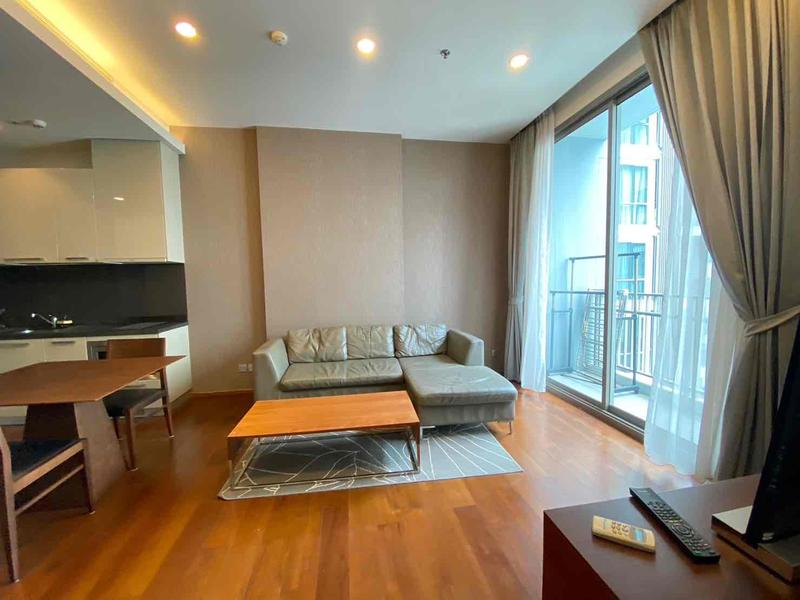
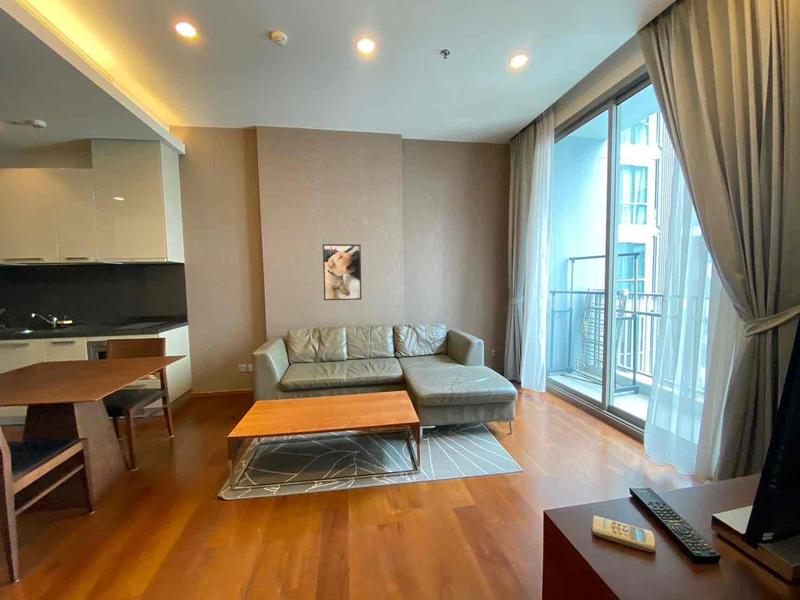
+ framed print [322,243,363,301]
